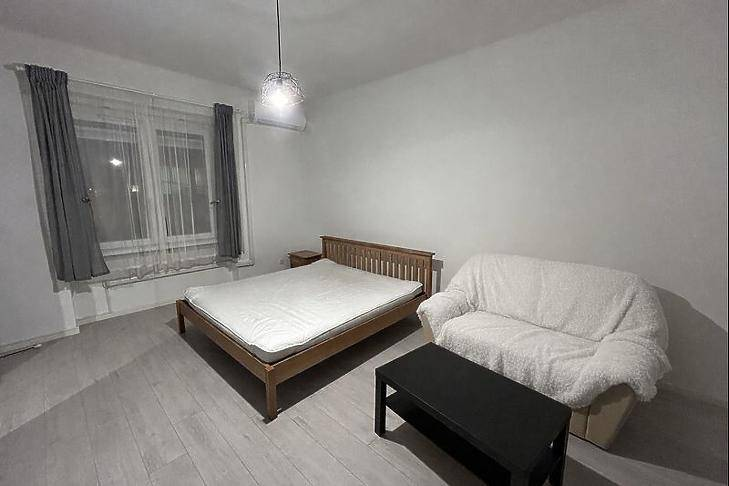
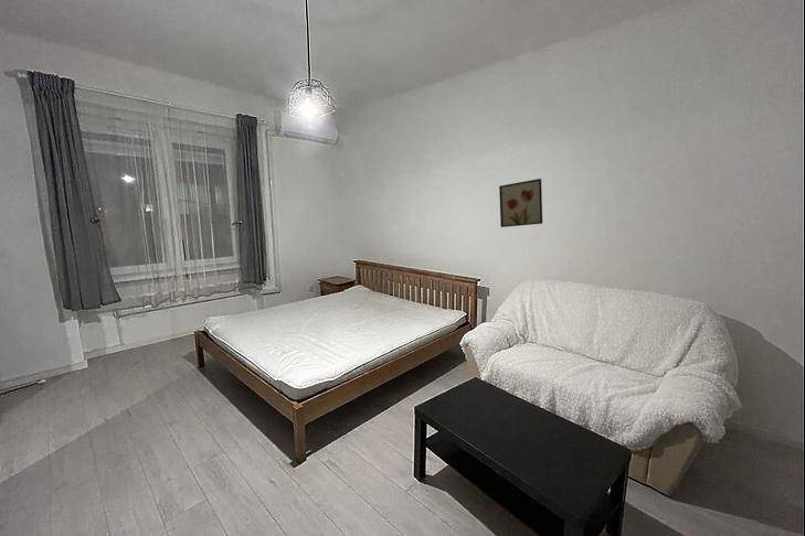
+ wall art [498,178,543,228]
